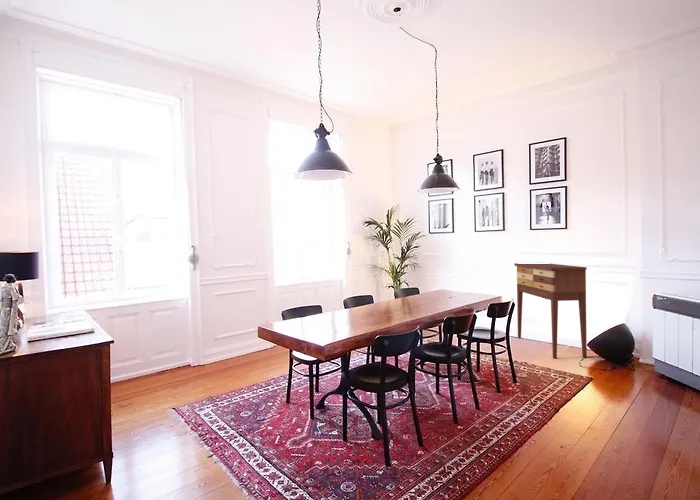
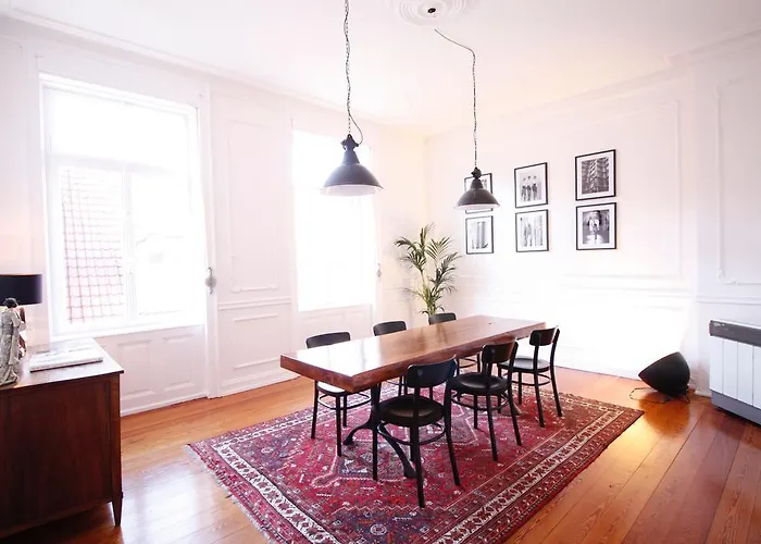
- console table [513,262,588,359]
